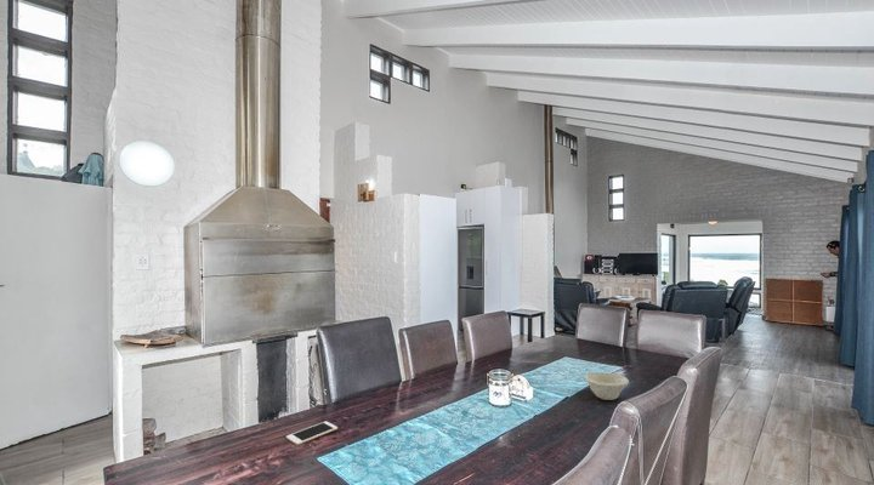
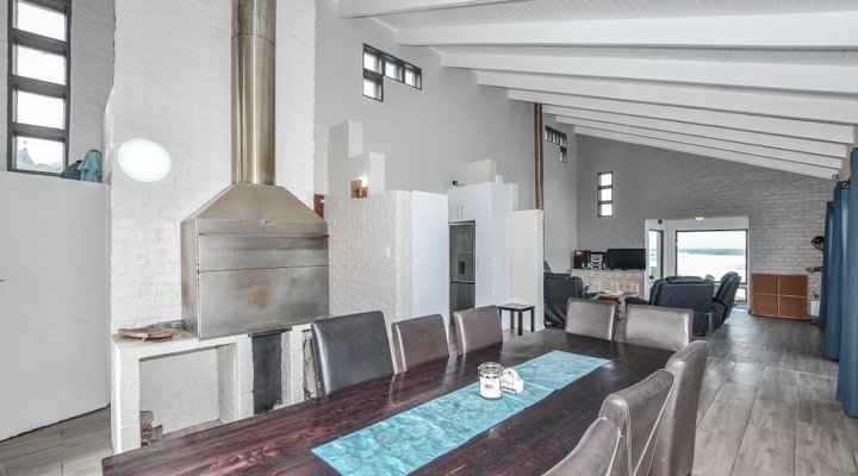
- cell phone [285,421,339,446]
- bowl [584,371,630,401]
